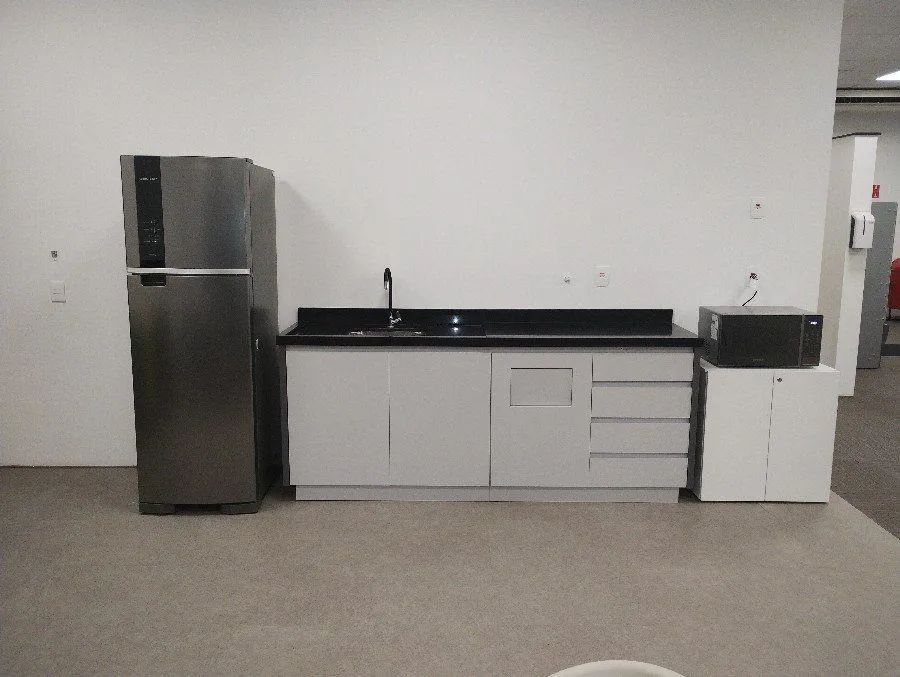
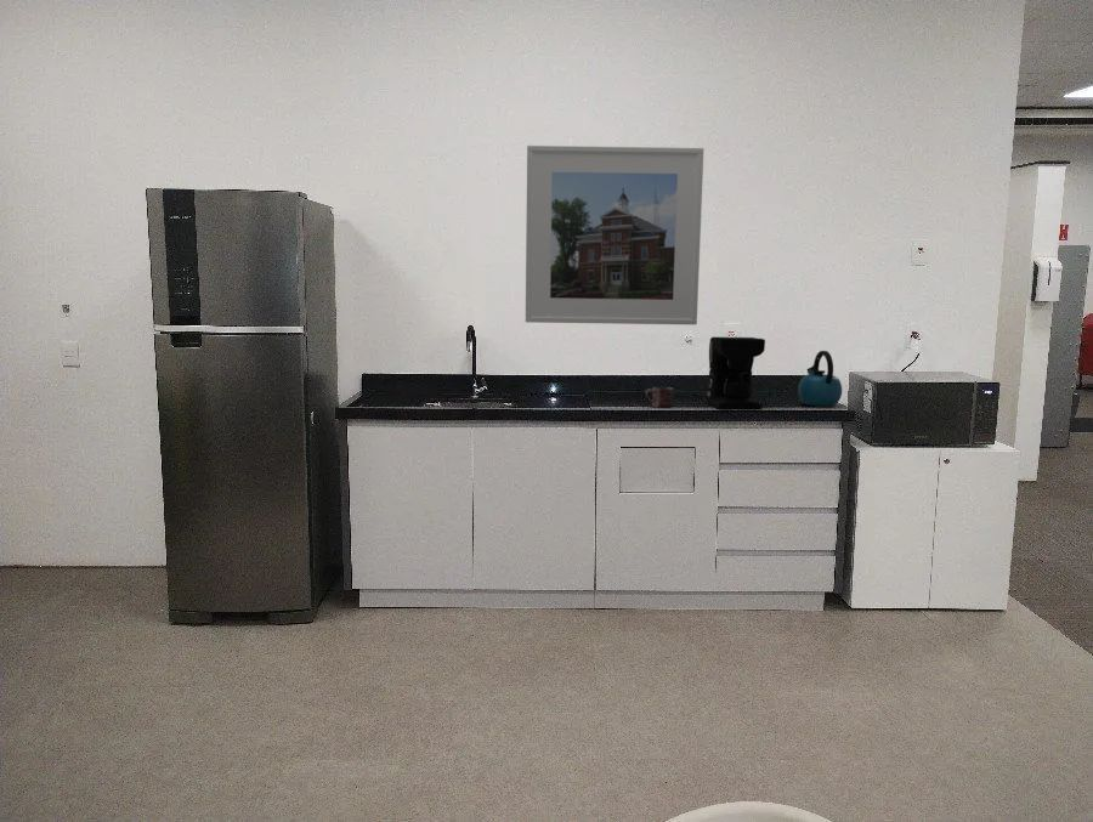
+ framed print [525,144,704,325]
+ mug [645,386,674,408]
+ kettle [797,350,843,408]
+ coffee maker [706,336,766,410]
